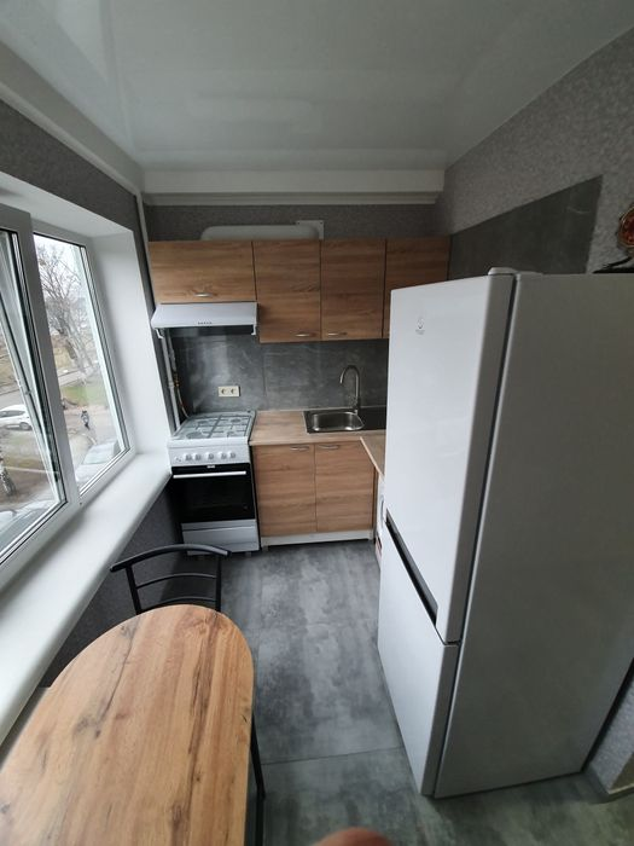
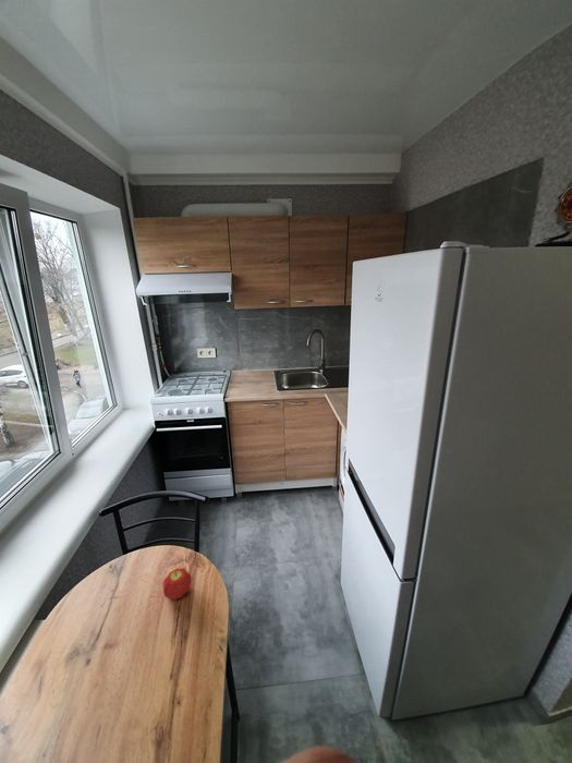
+ fruit [162,568,193,601]
